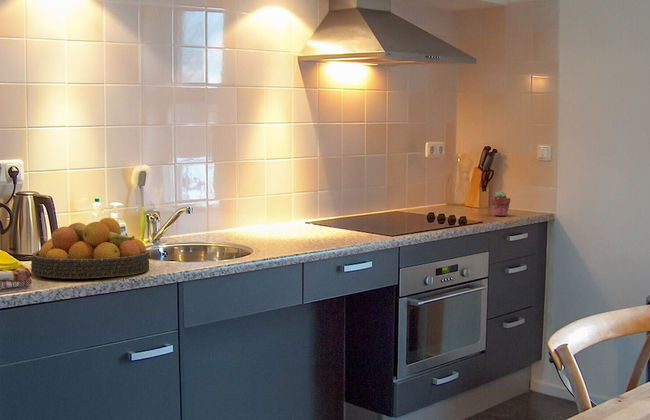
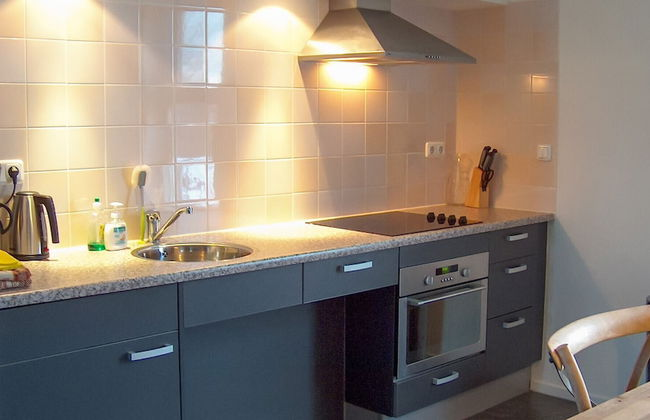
- potted succulent [490,190,511,217]
- fruit bowl [30,217,150,280]
